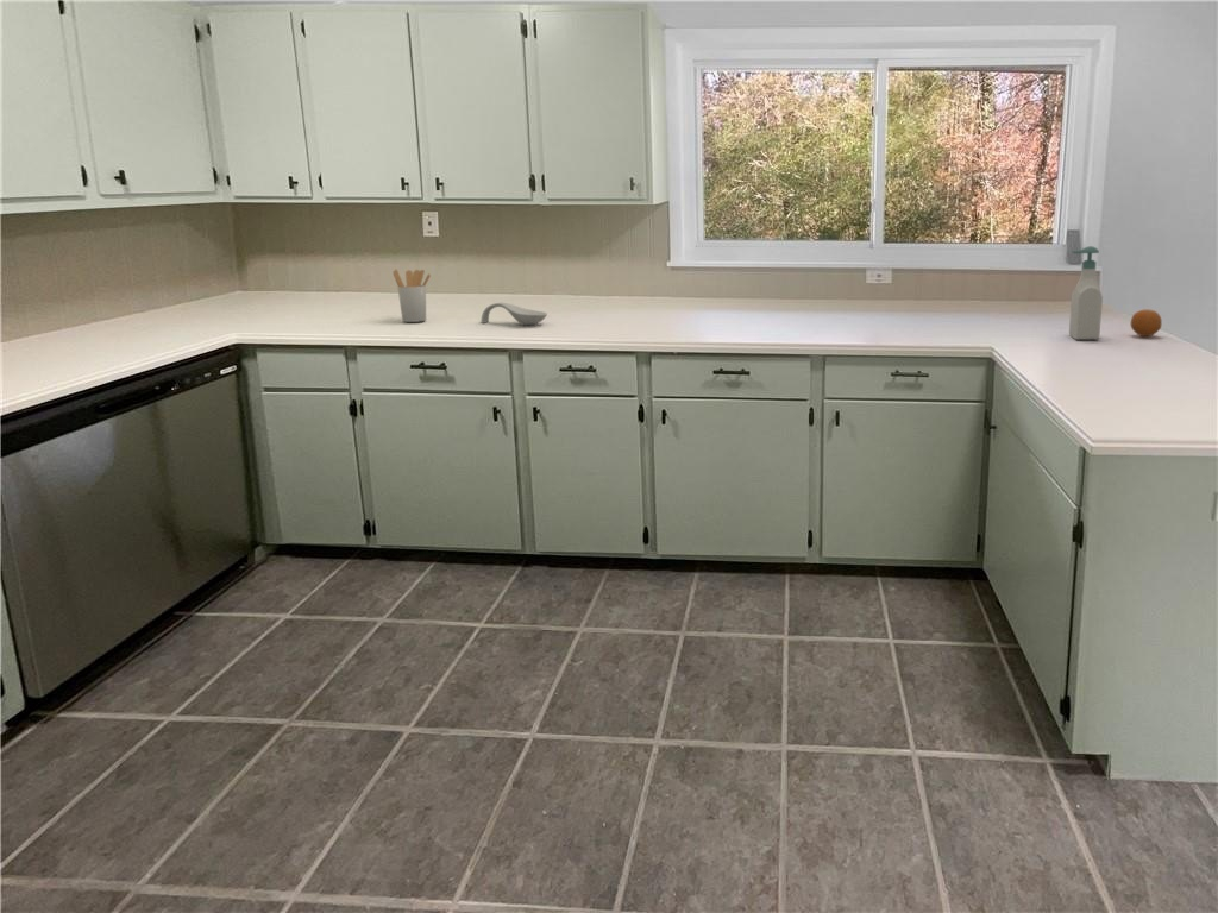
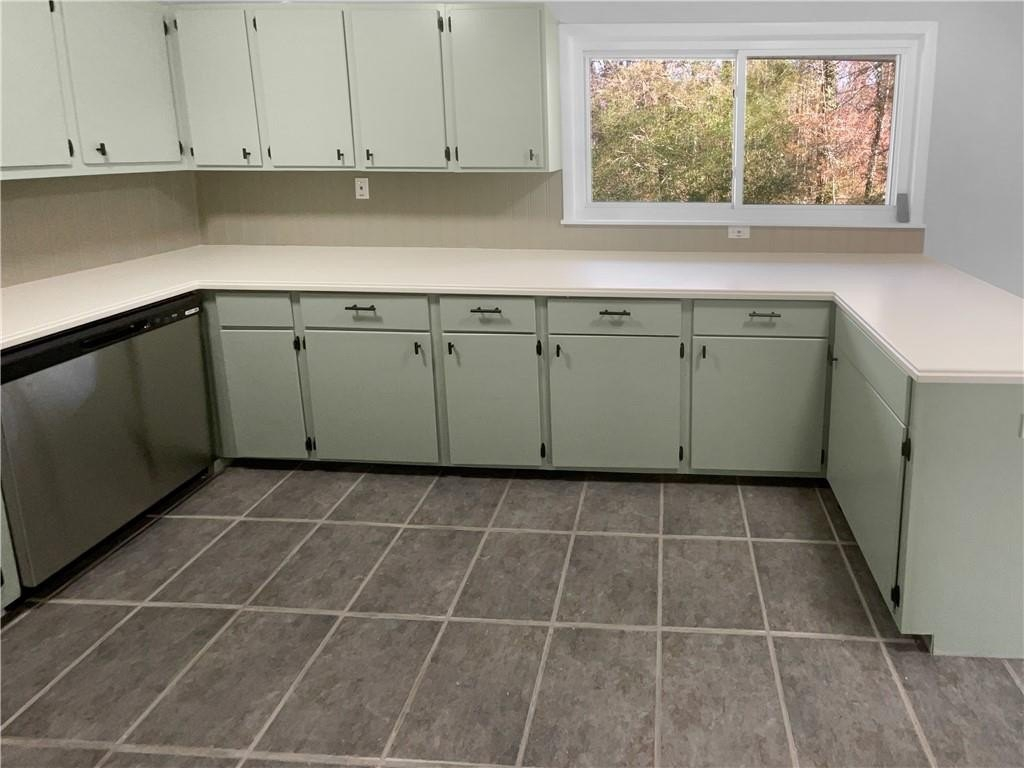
- soap bottle [1068,245,1104,341]
- spoon rest [479,302,548,326]
- utensil holder [393,269,432,323]
- fruit [1130,309,1163,338]
